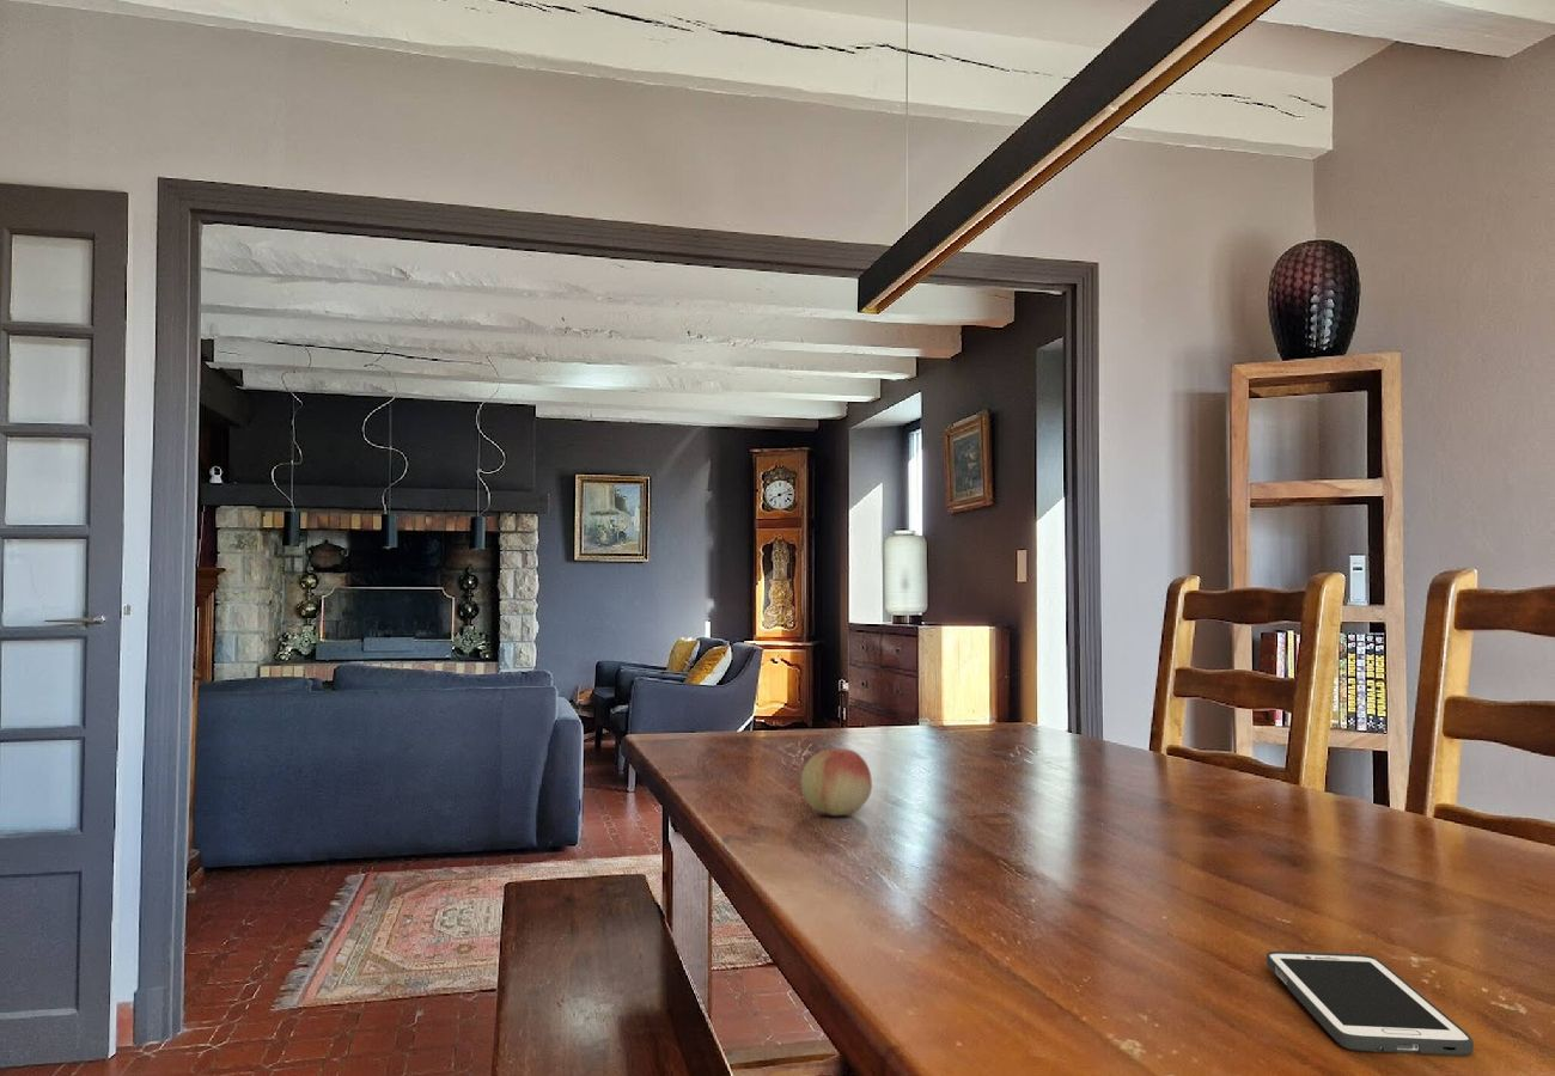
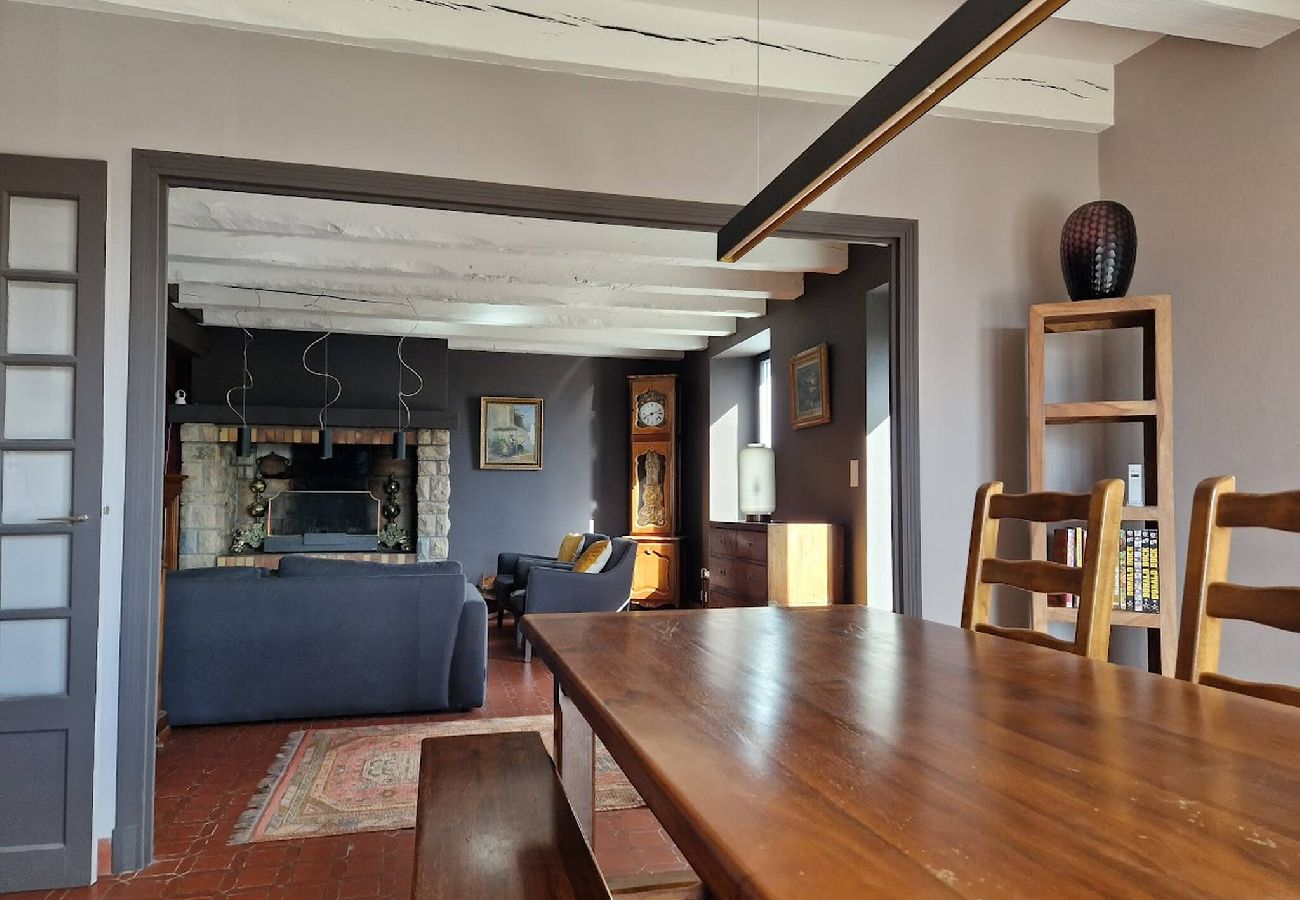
- fruit [799,747,873,817]
- cell phone [1266,950,1475,1057]
